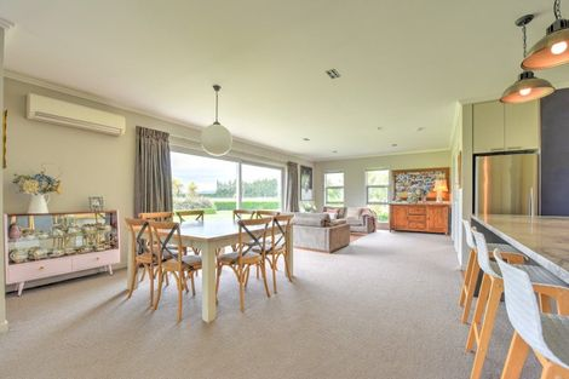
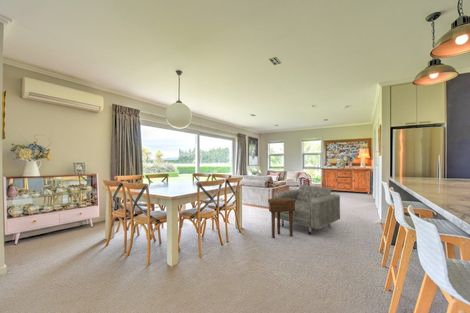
+ armchair [273,184,341,236]
+ side table [267,197,296,239]
